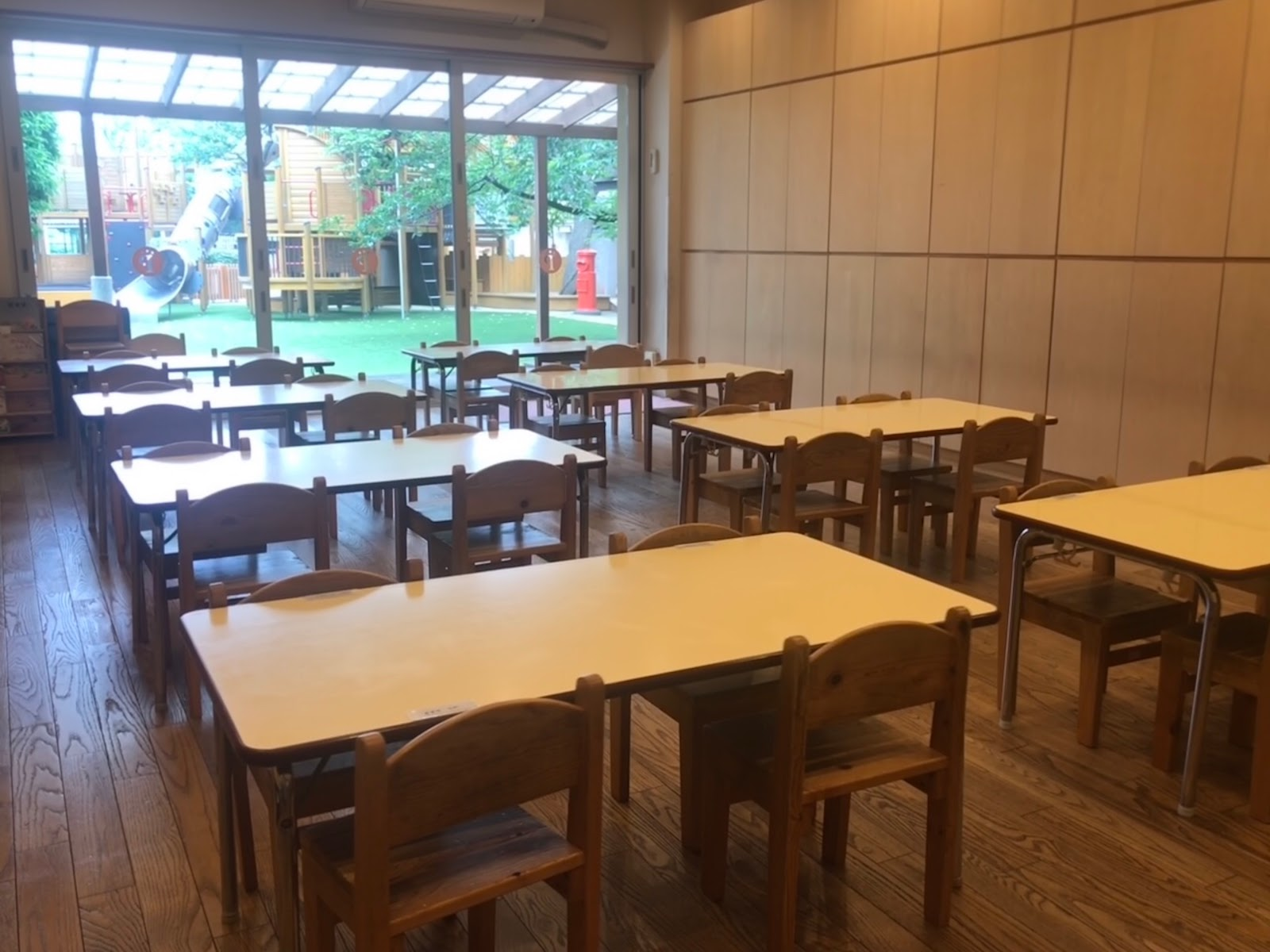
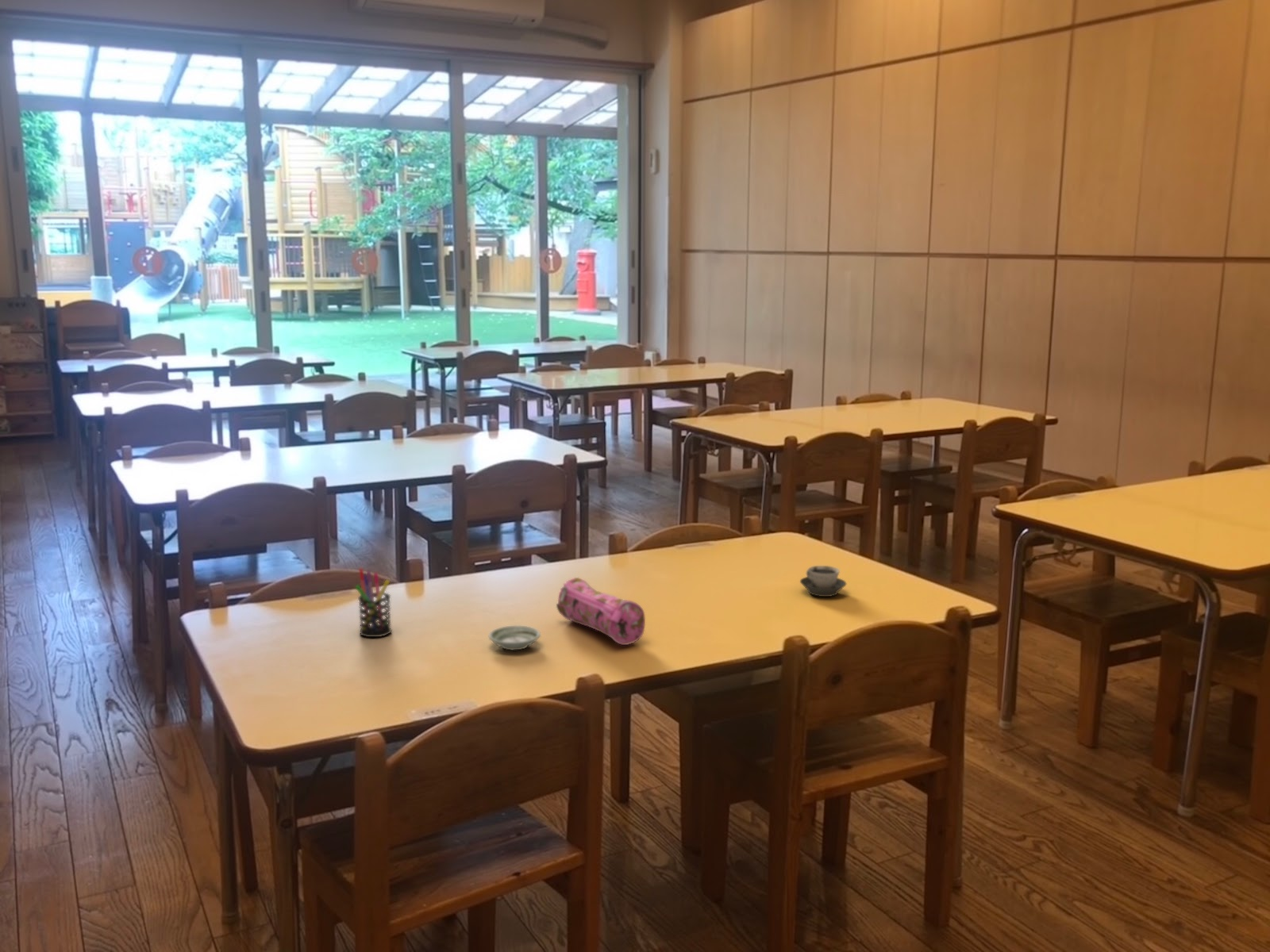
+ cup [799,565,847,597]
+ pen holder [355,567,392,638]
+ pencil case [556,577,646,646]
+ saucer [488,625,541,651]
